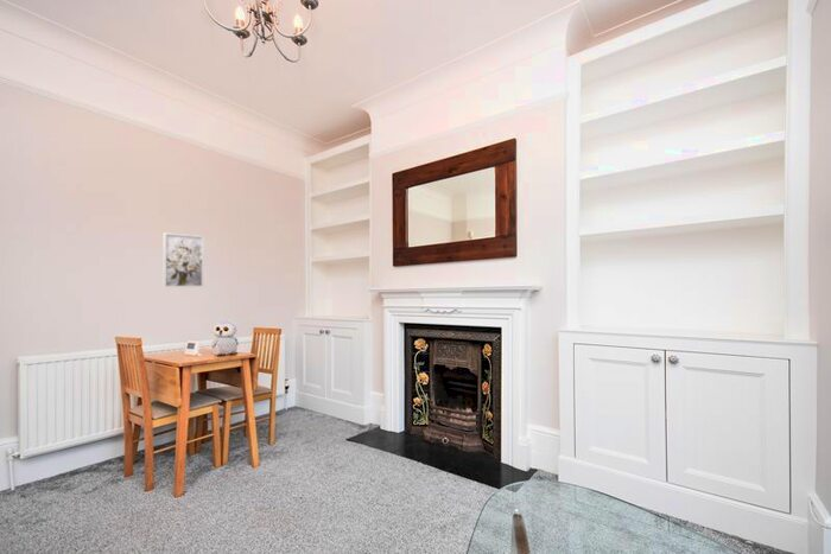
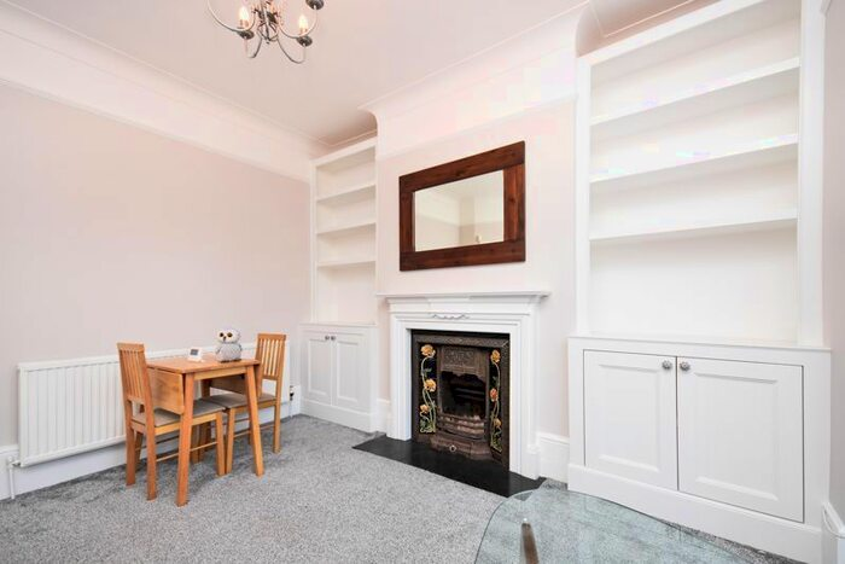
- wall art [161,231,205,289]
